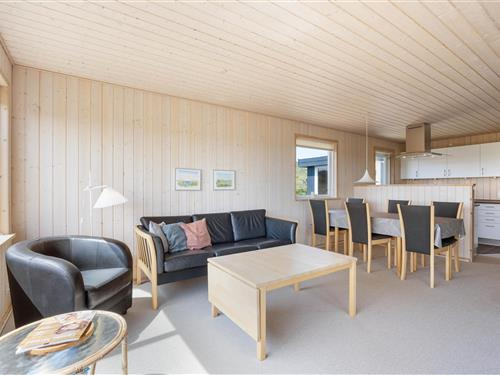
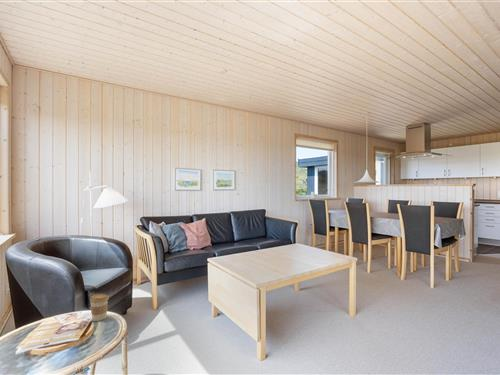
+ coffee cup [89,293,110,322]
